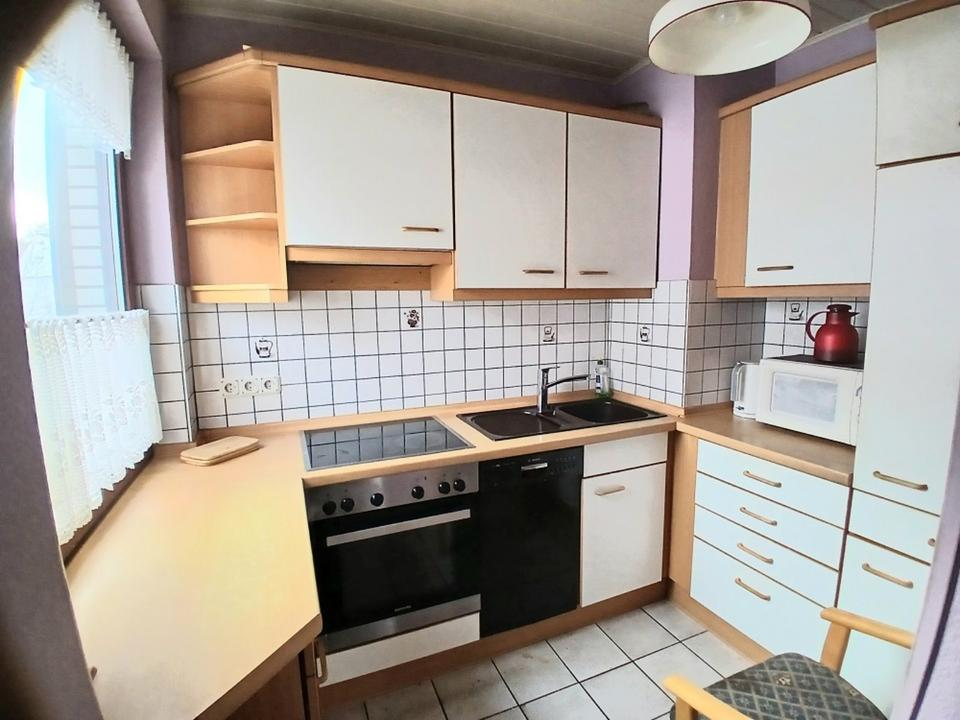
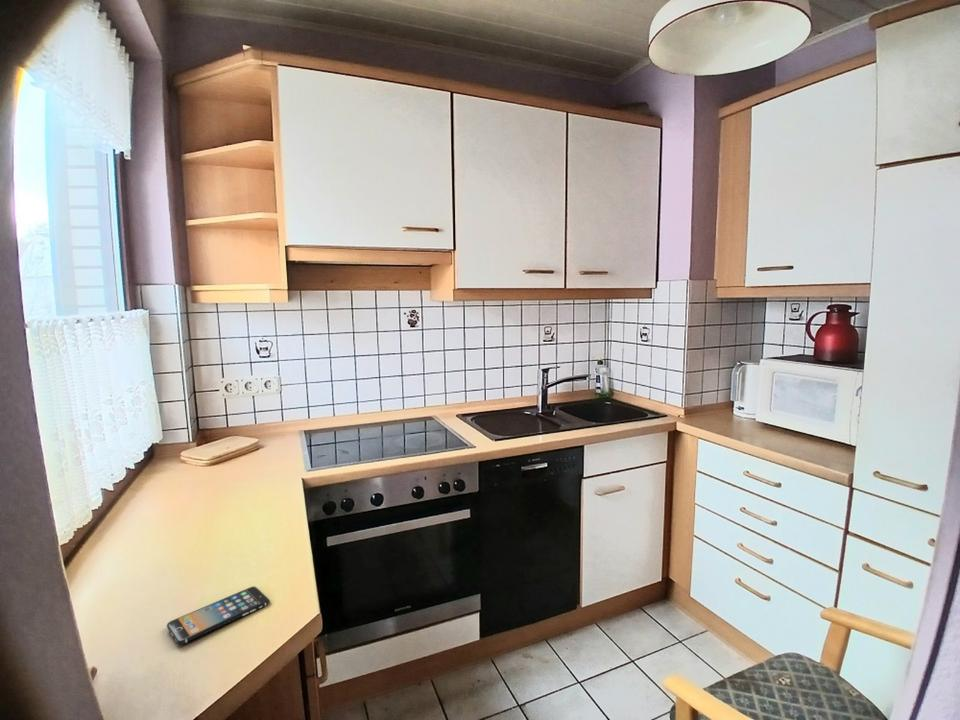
+ smartphone [166,585,271,645]
